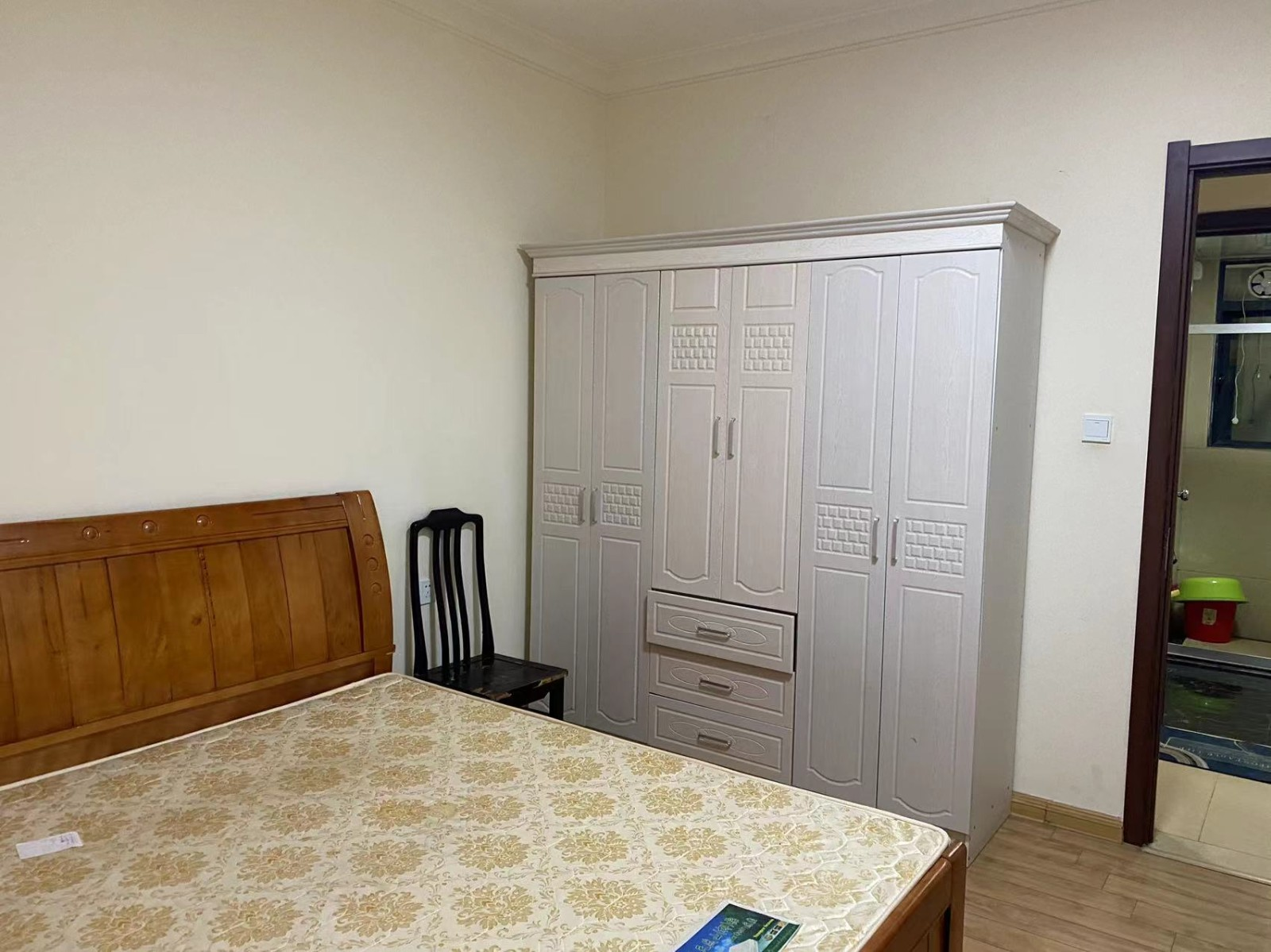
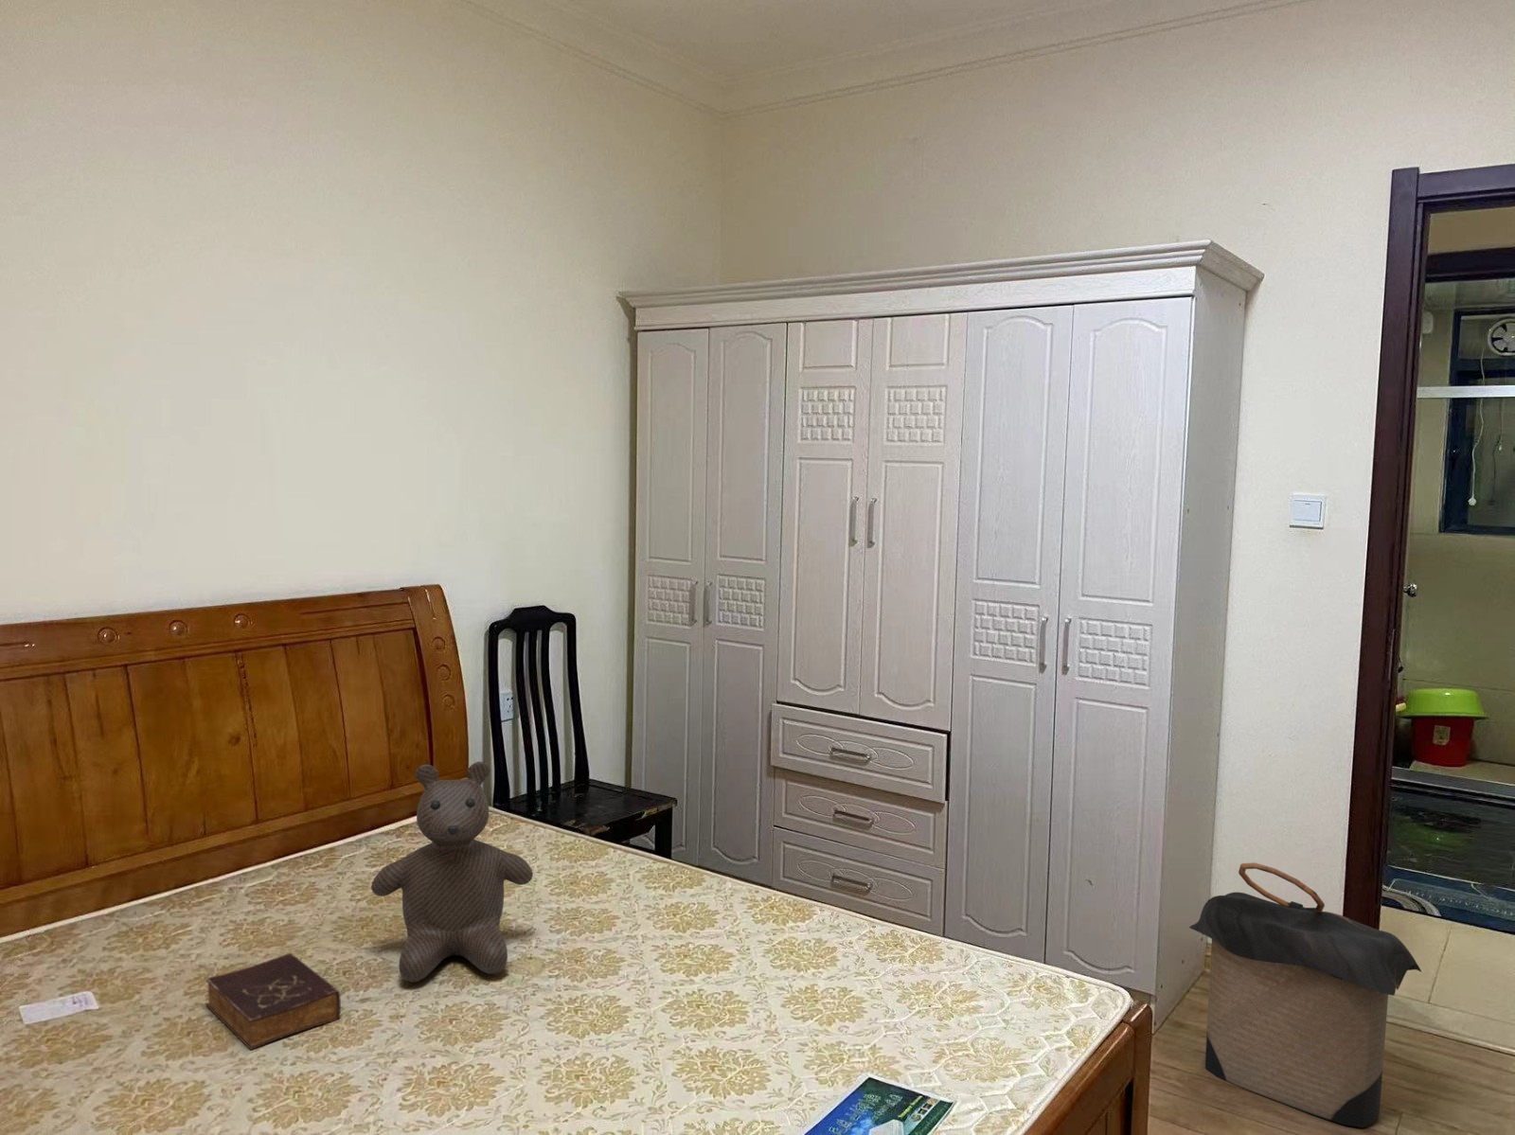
+ laundry hamper [1188,862,1422,1128]
+ book [205,953,342,1050]
+ teddy bear [371,761,534,984]
